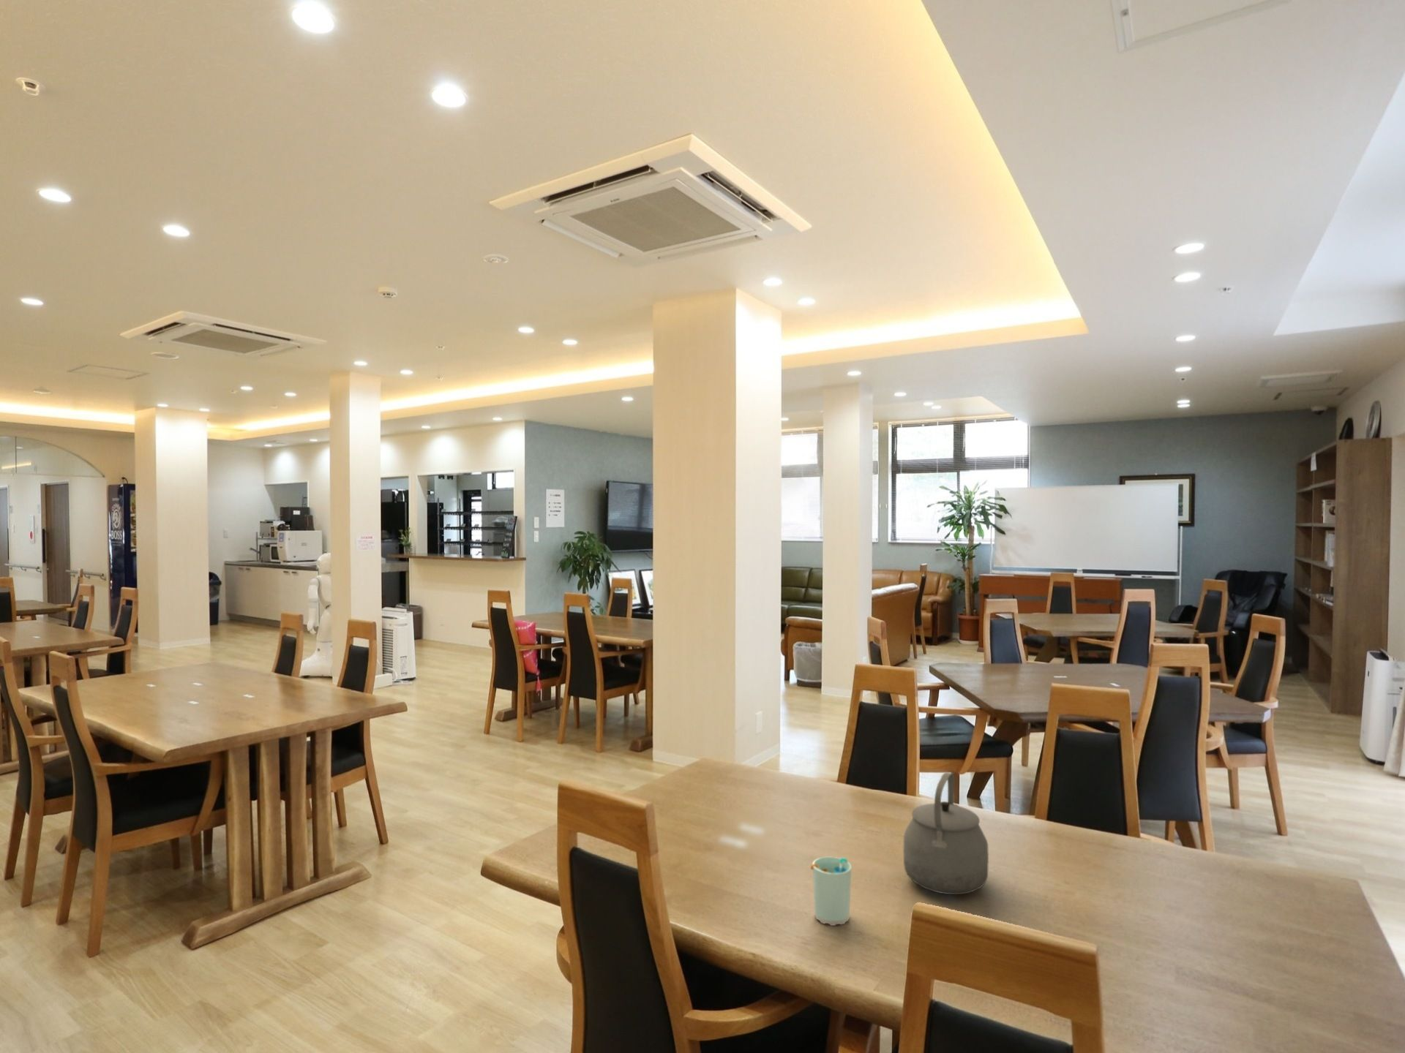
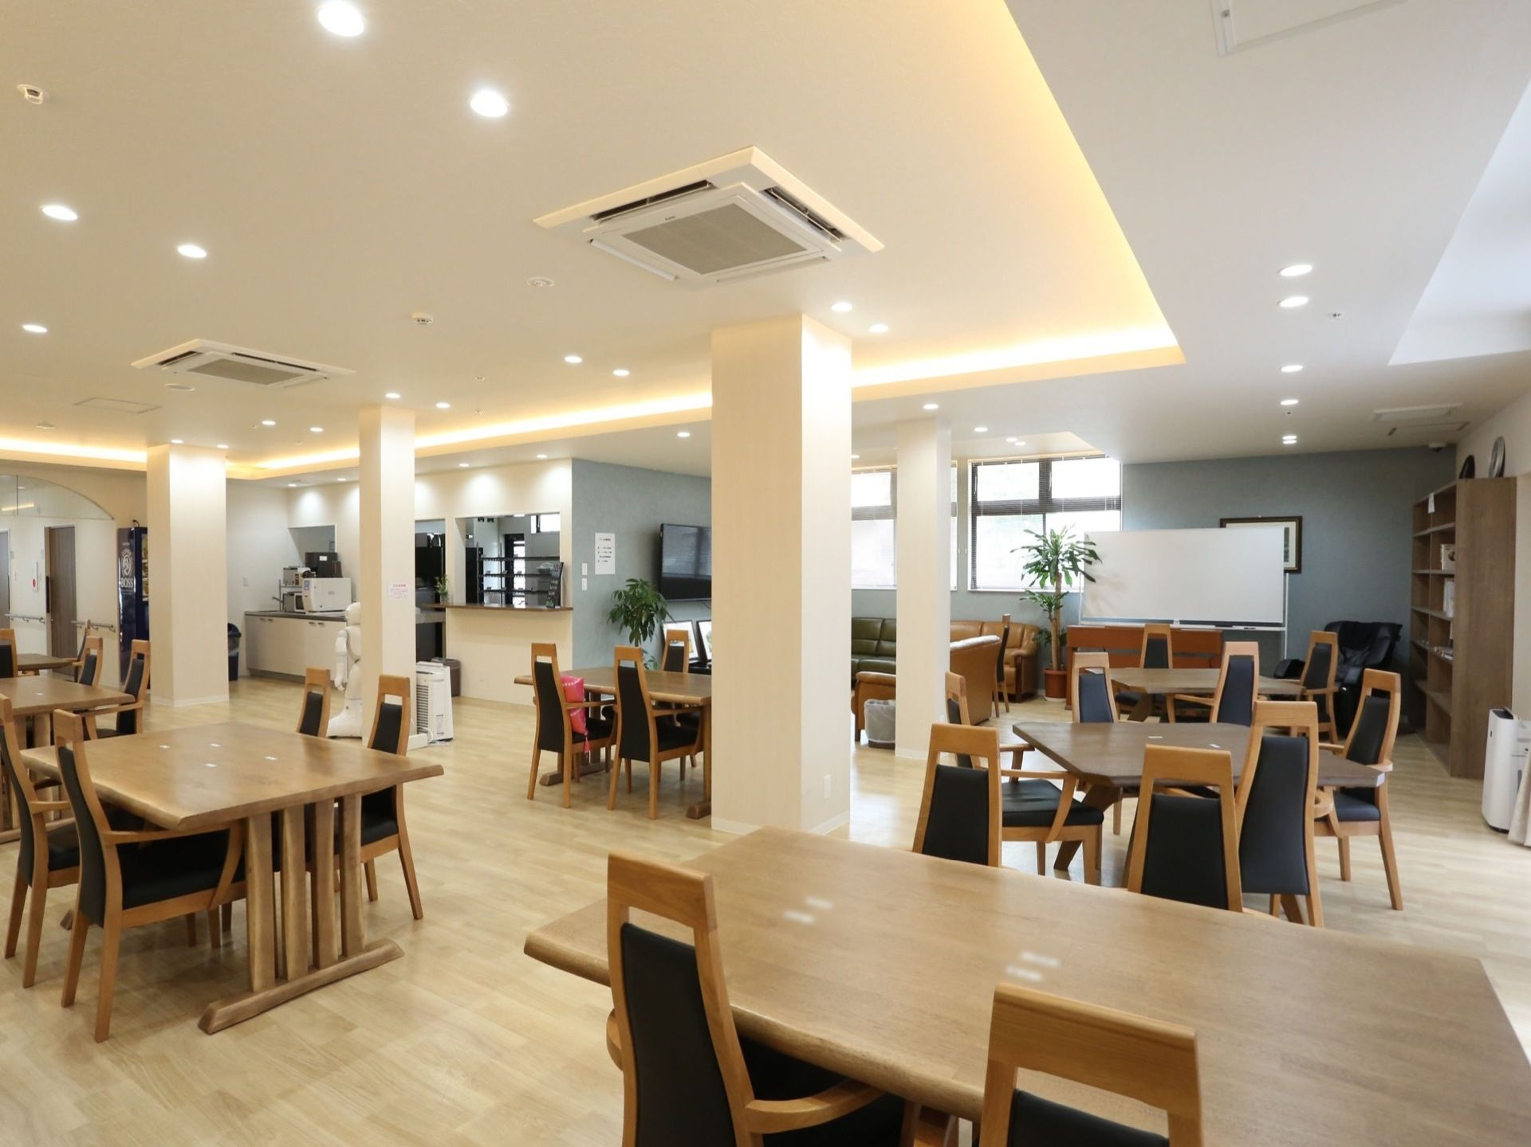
- tea kettle [903,771,989,895]
- cup [810,856,853,927]
